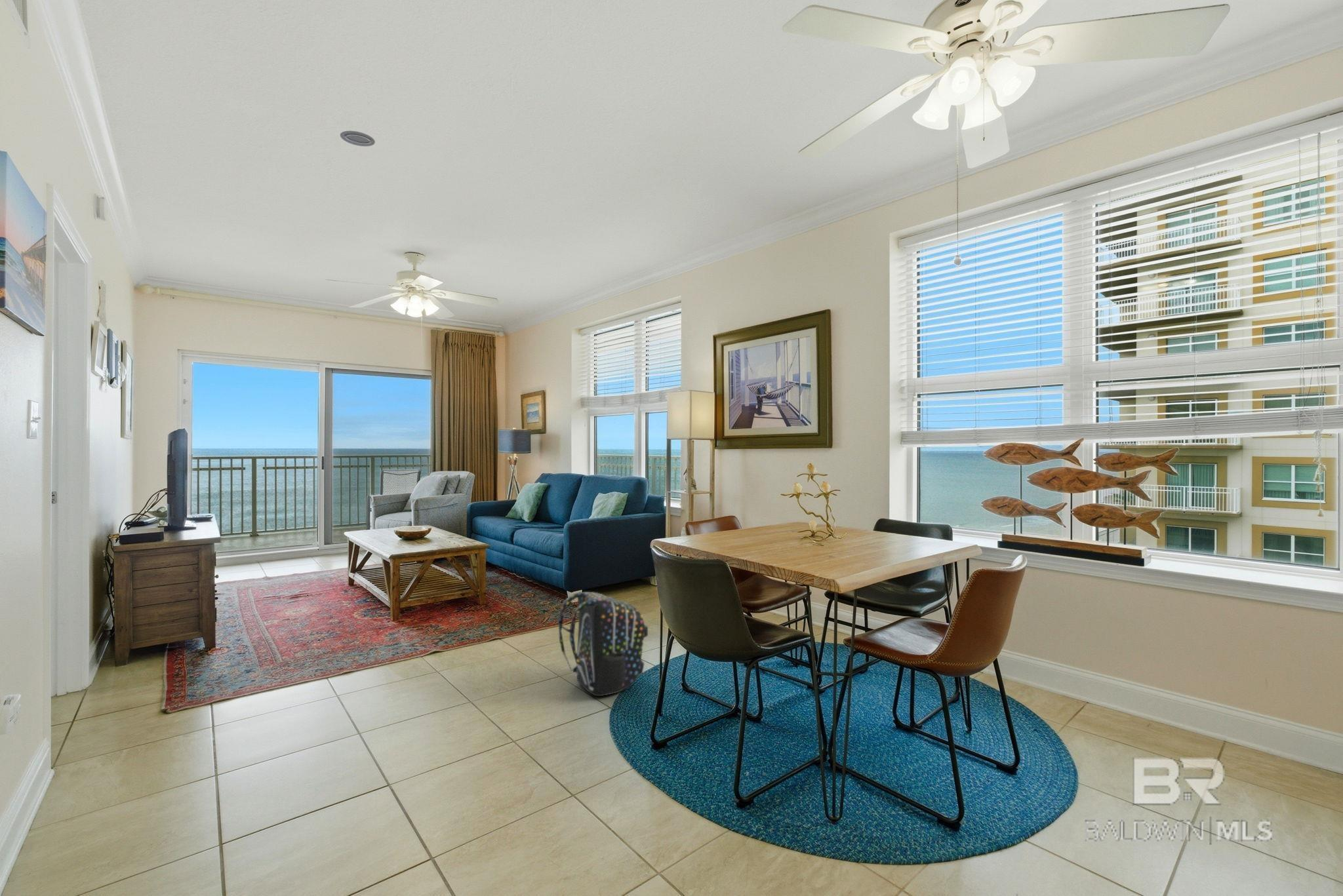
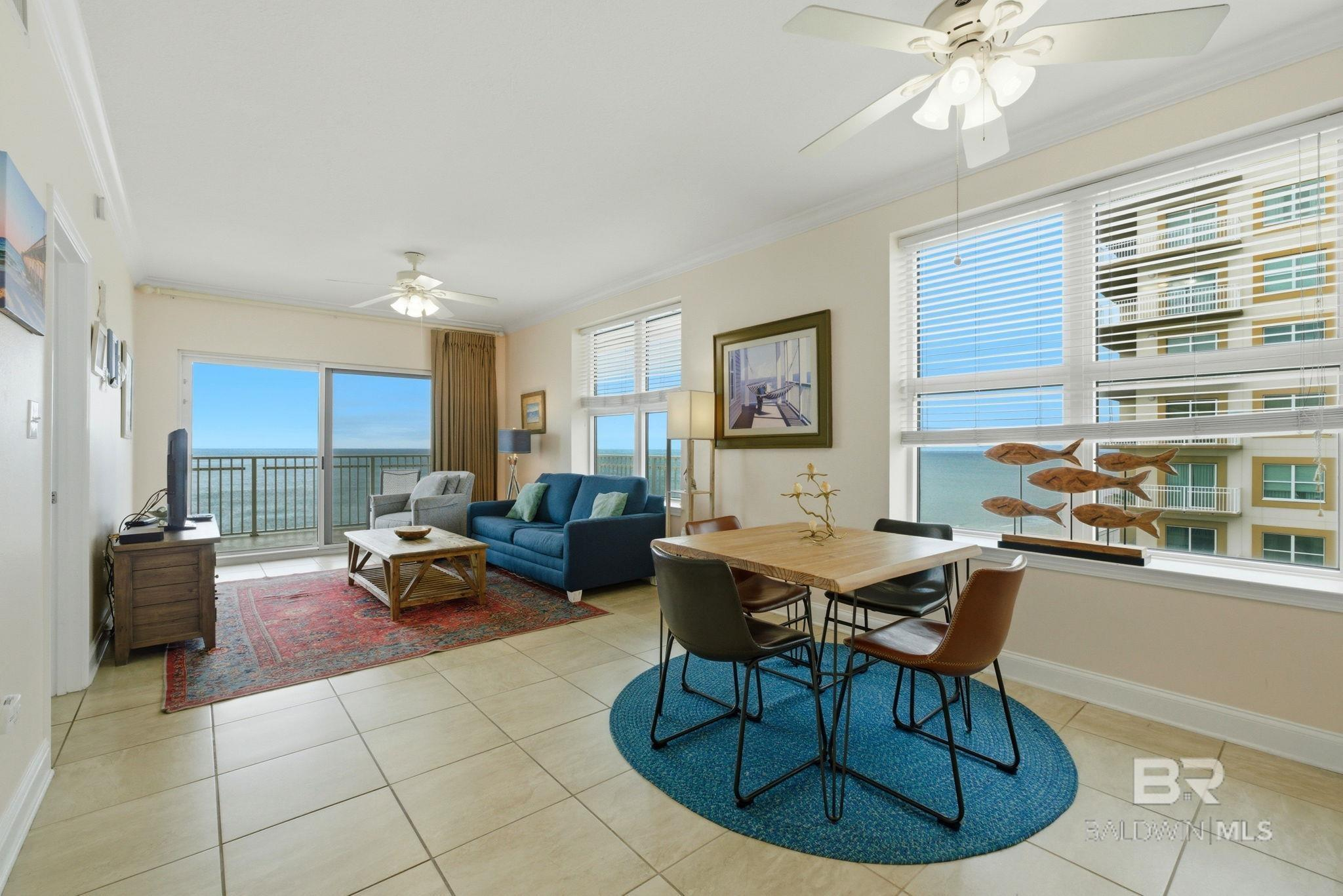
- backpack [557,591,649,697]
- recessed light [340,130,376,147]
